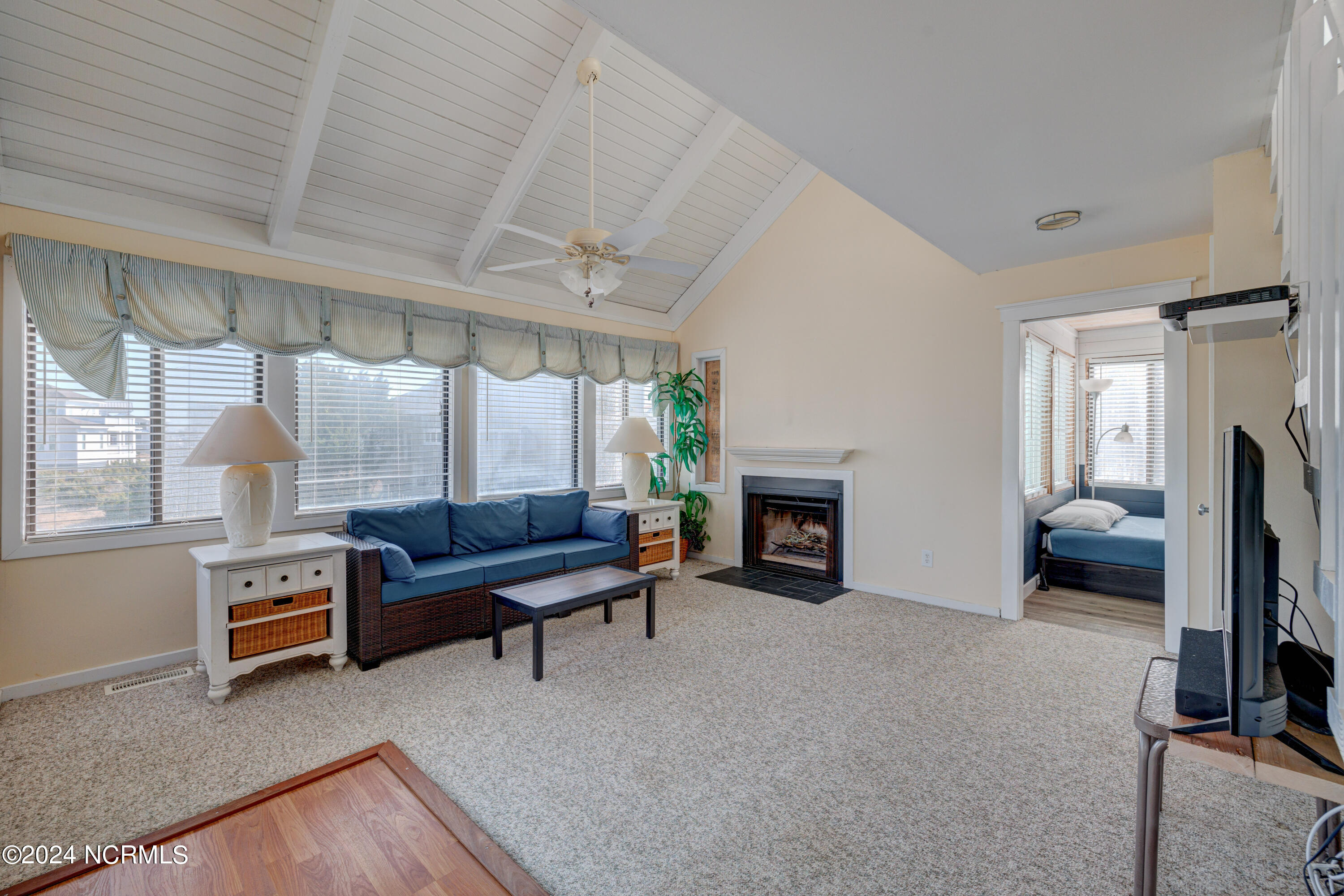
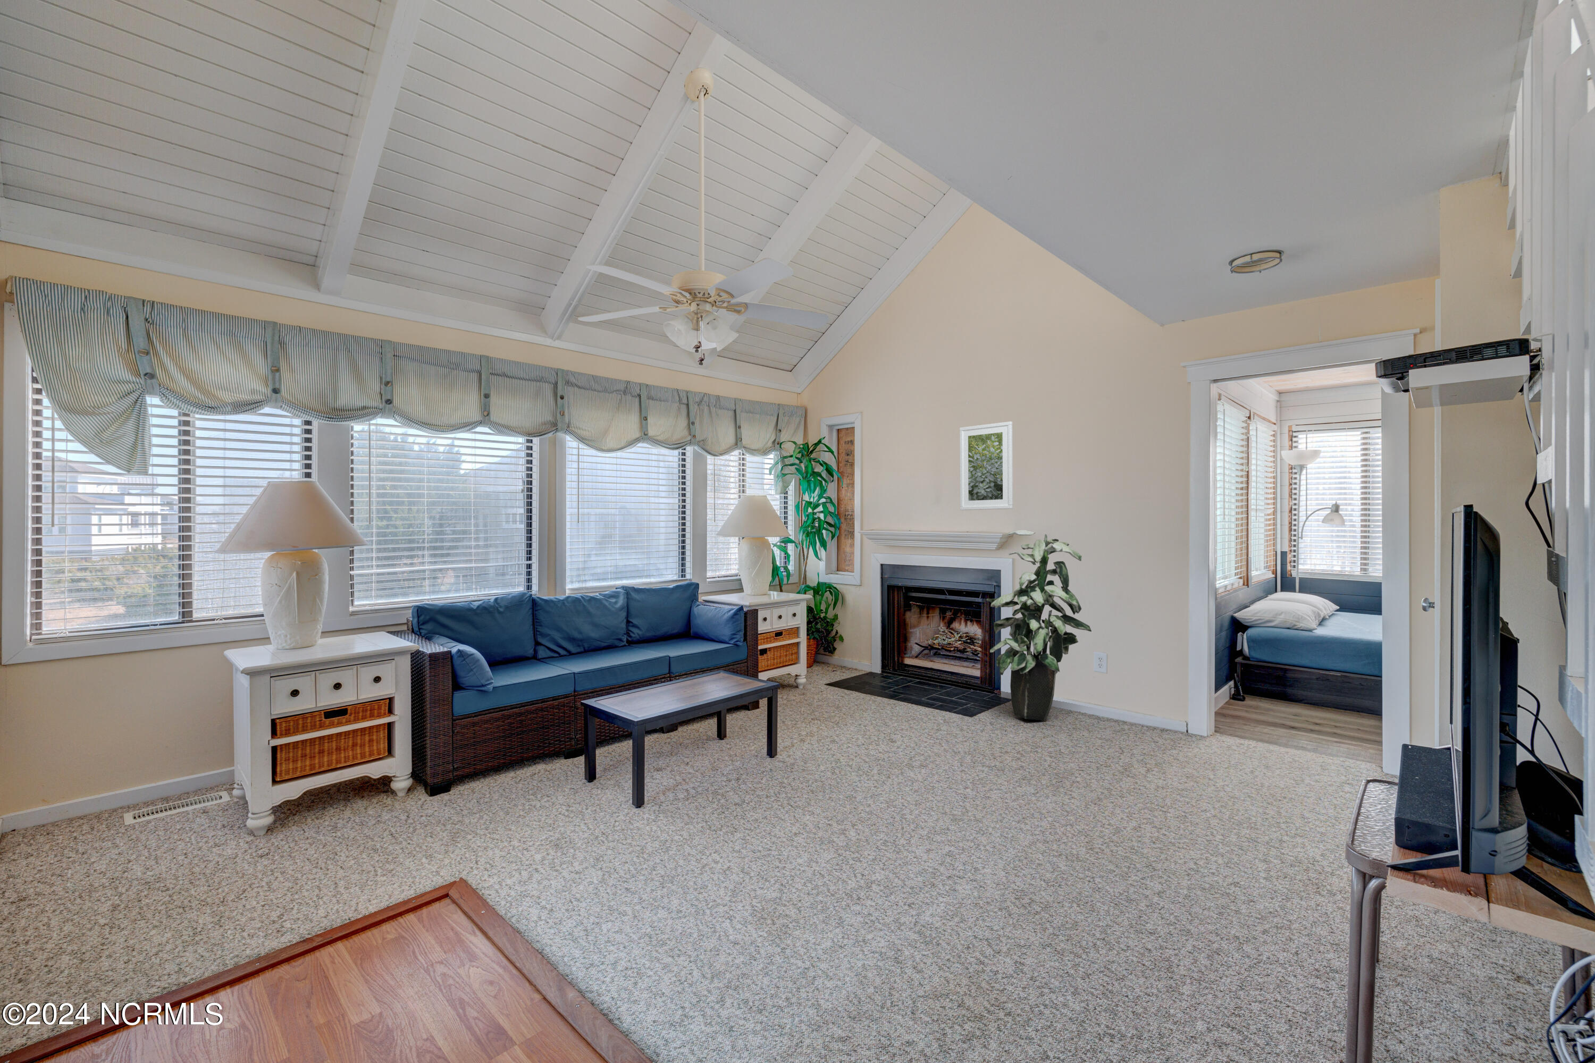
+ indoor plant [986,529,1092,720]
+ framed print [959,421,1013,511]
